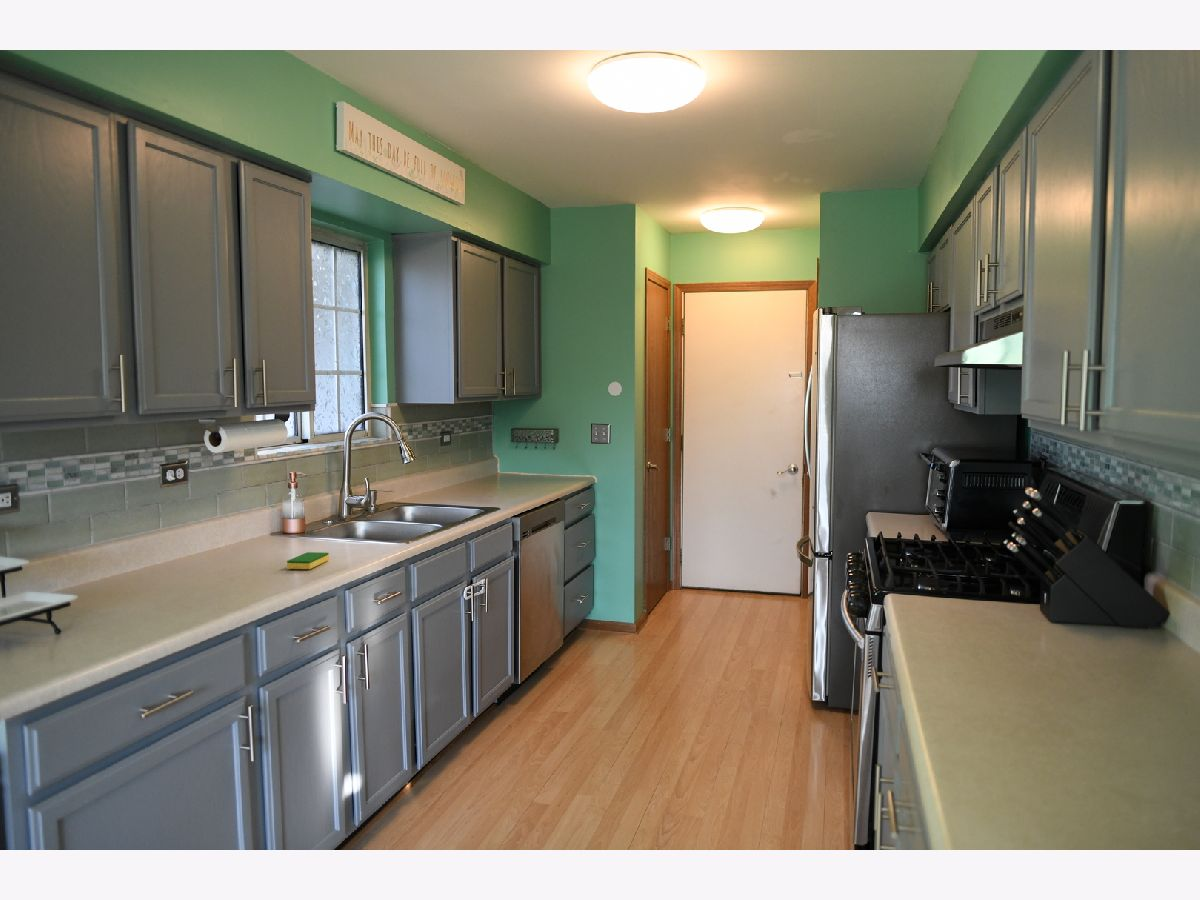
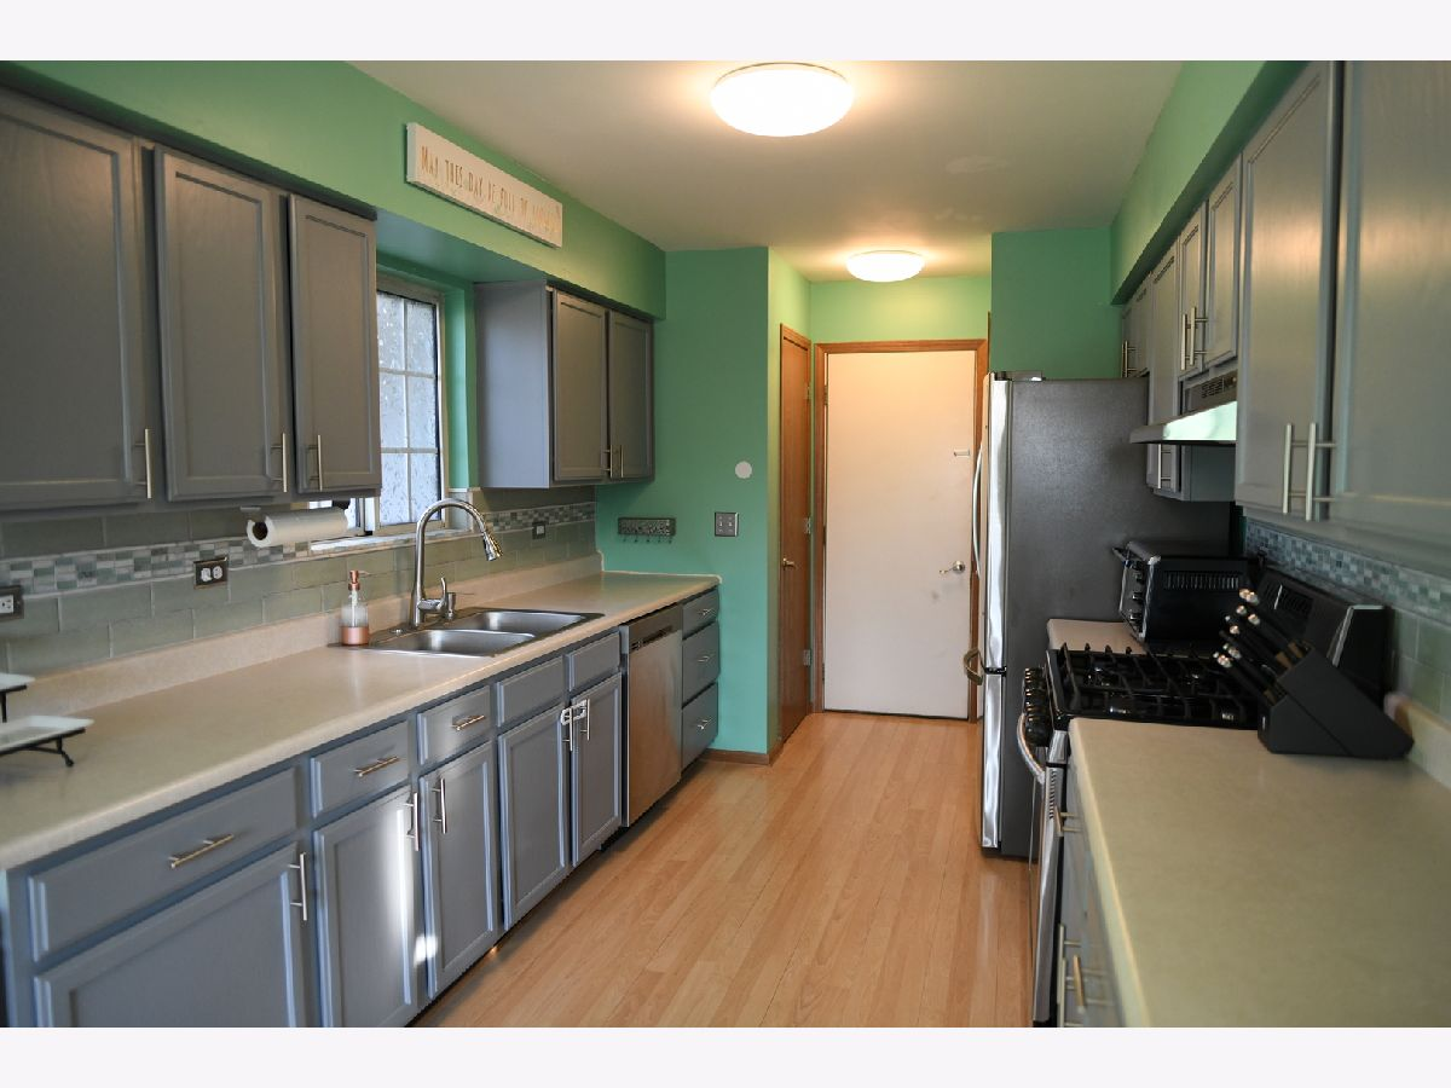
- dish sponge [286,551,330,570]
